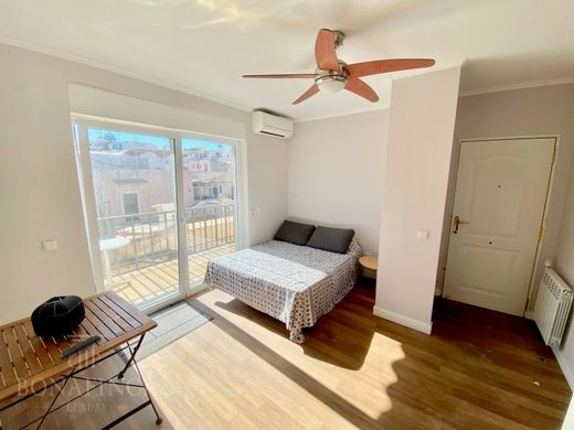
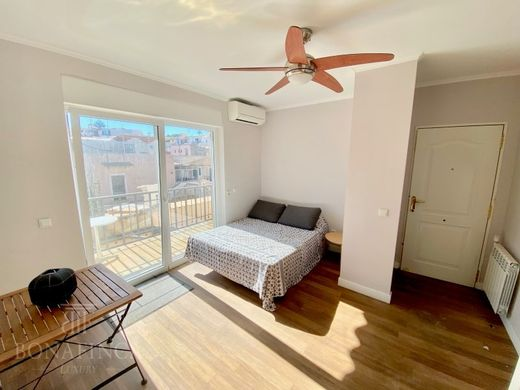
- remote control [59,334,103,358]
